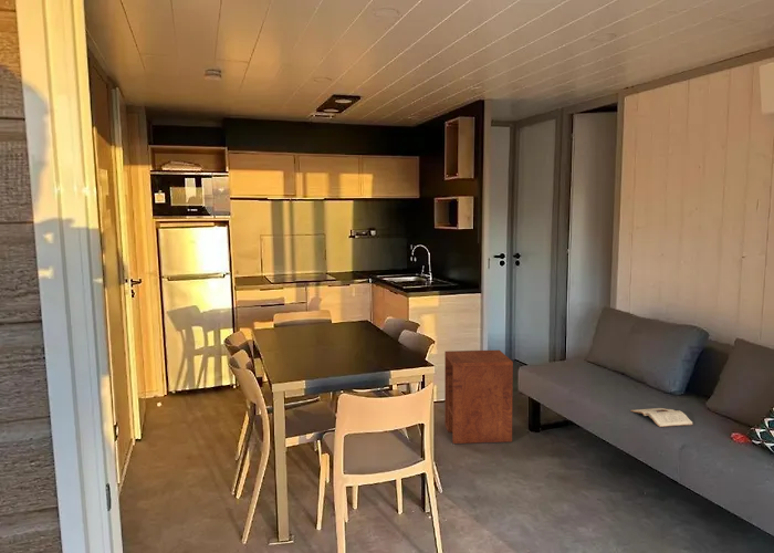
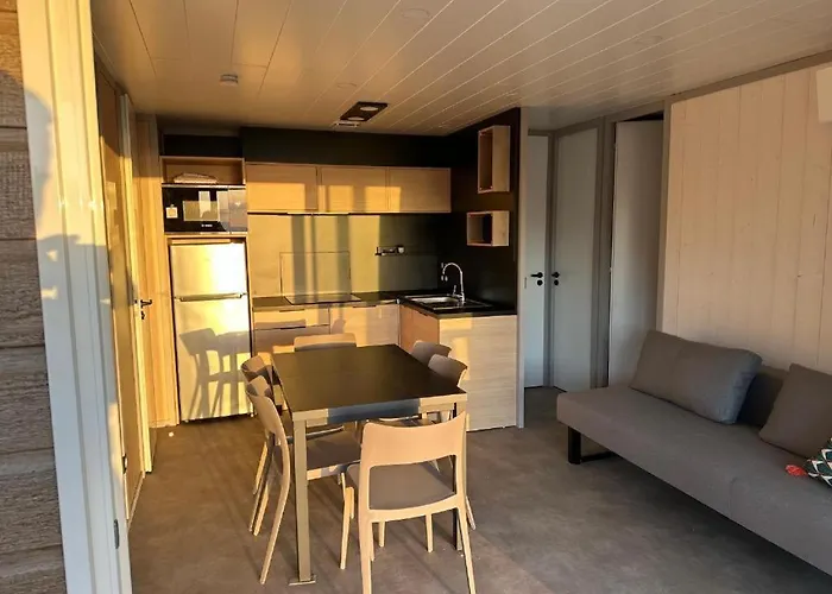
- side table [443,349,514,445]
- magazine [630,407,693,428]
